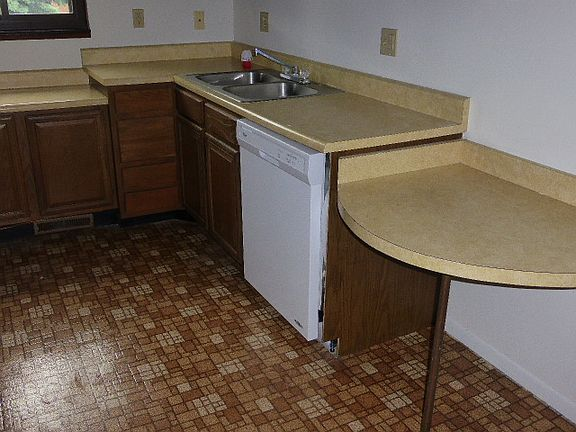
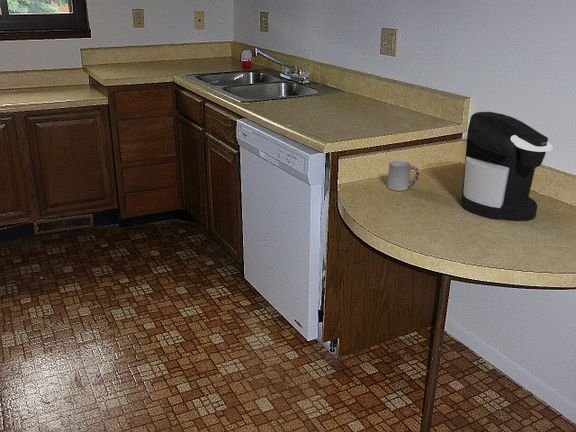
+ coffee maker [460,111,553,222]
+ cup [386,160,420,192]
